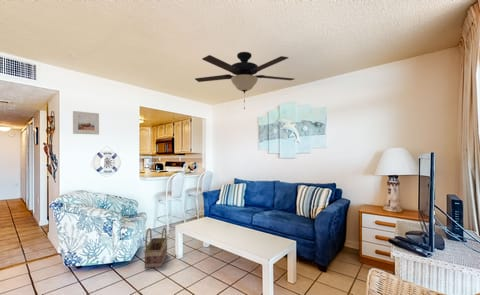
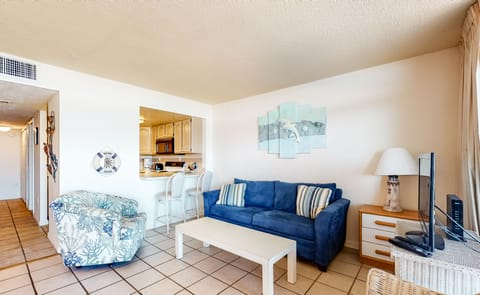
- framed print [72,110,100,136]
- ceiling fan [194,51,295,110]
- basket [143,226,169,269]
